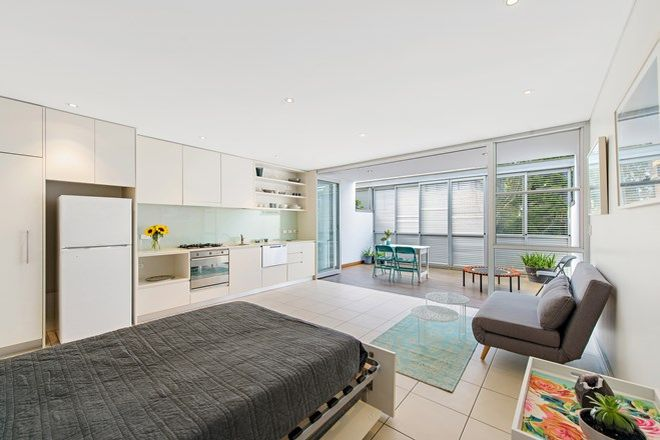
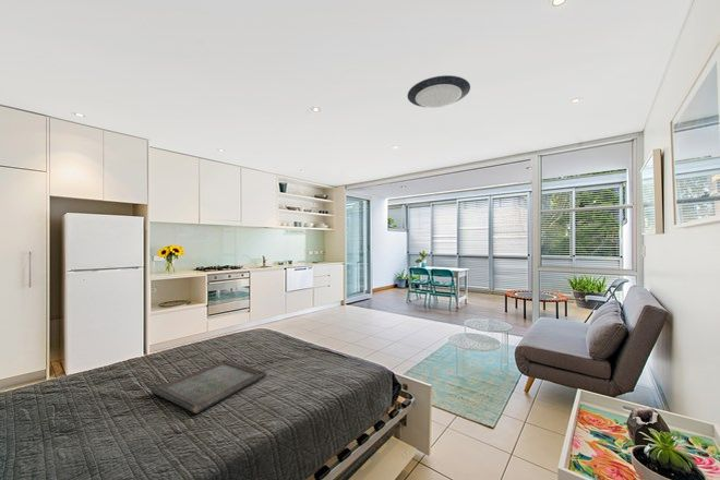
+ ceiling light [406,74,471,109]
+ serving tray [151,359,268,415]
